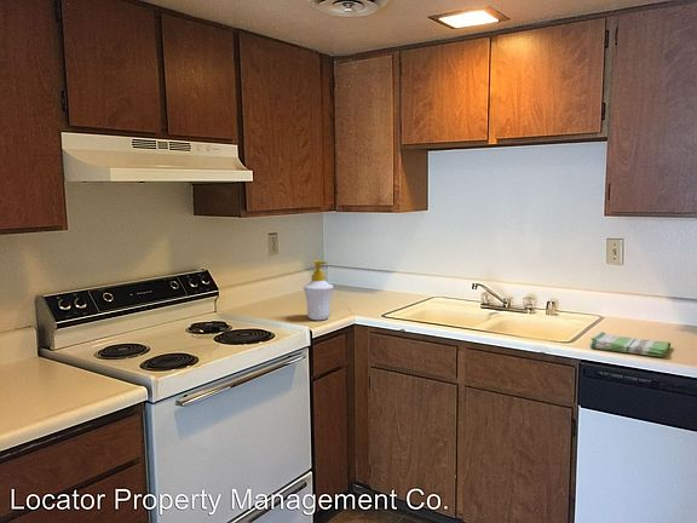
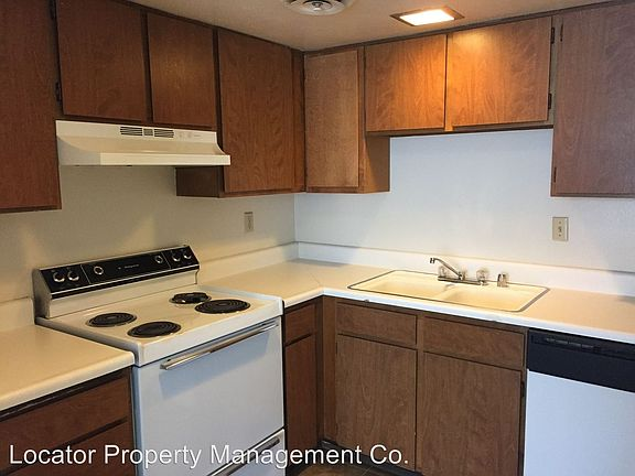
- soap bottle [303,259,334,321]
- dish towel [589,331,672,357]
